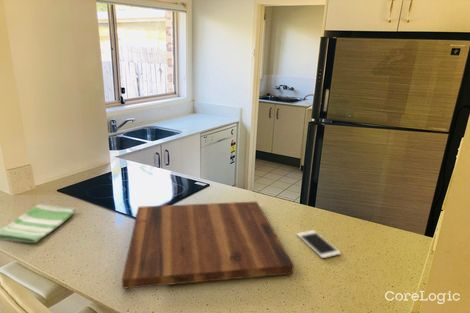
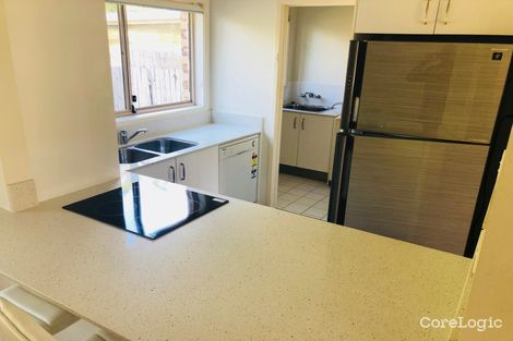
- dish towel [0,203,77,244]
- cell phone [296,229,342,259]
- cutting board [121,200,295,290]
